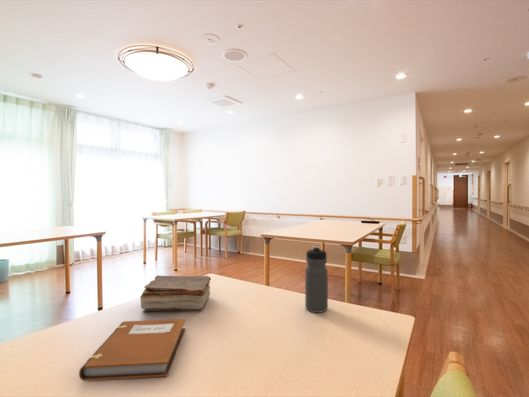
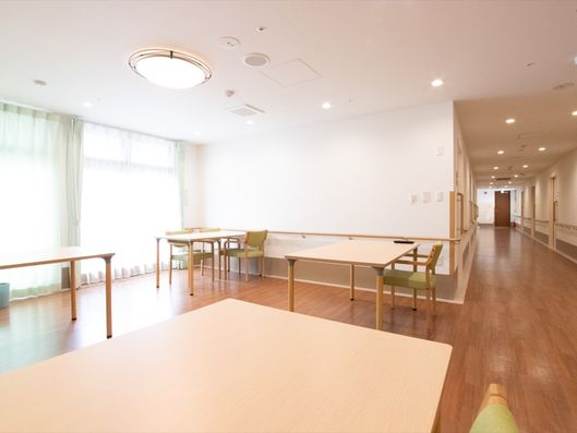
- water bottle [304,245,329,314]
- book [139,274,212,312]
- notebook [78,318,186,382]
